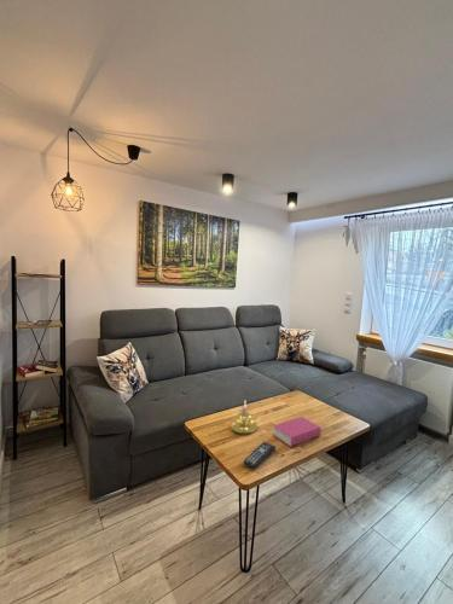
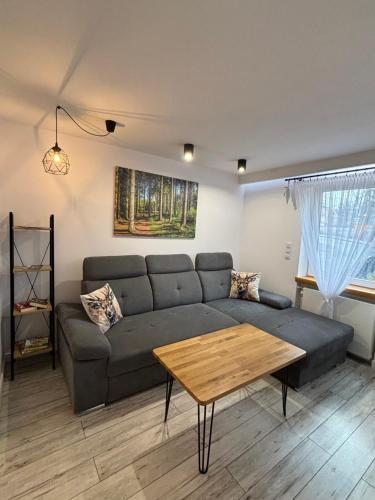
- candle holder [230,401,259,435]
- book [271,416,323,448]
- remote control [243,441,277,470]
